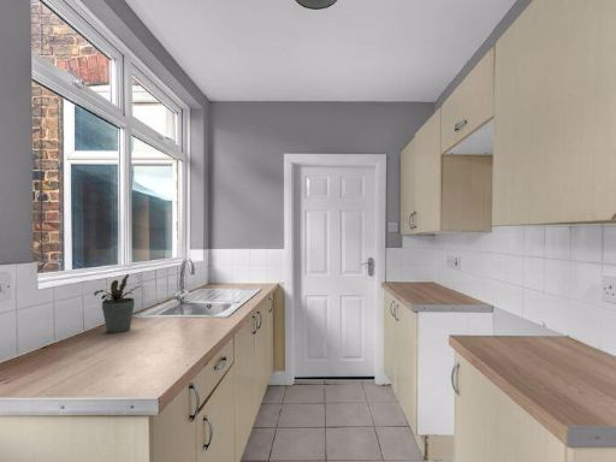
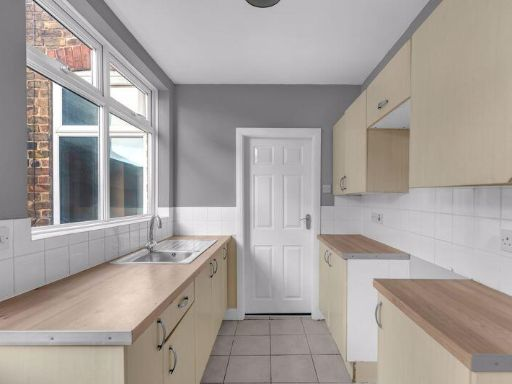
- potted plant [93,273,143,333]
